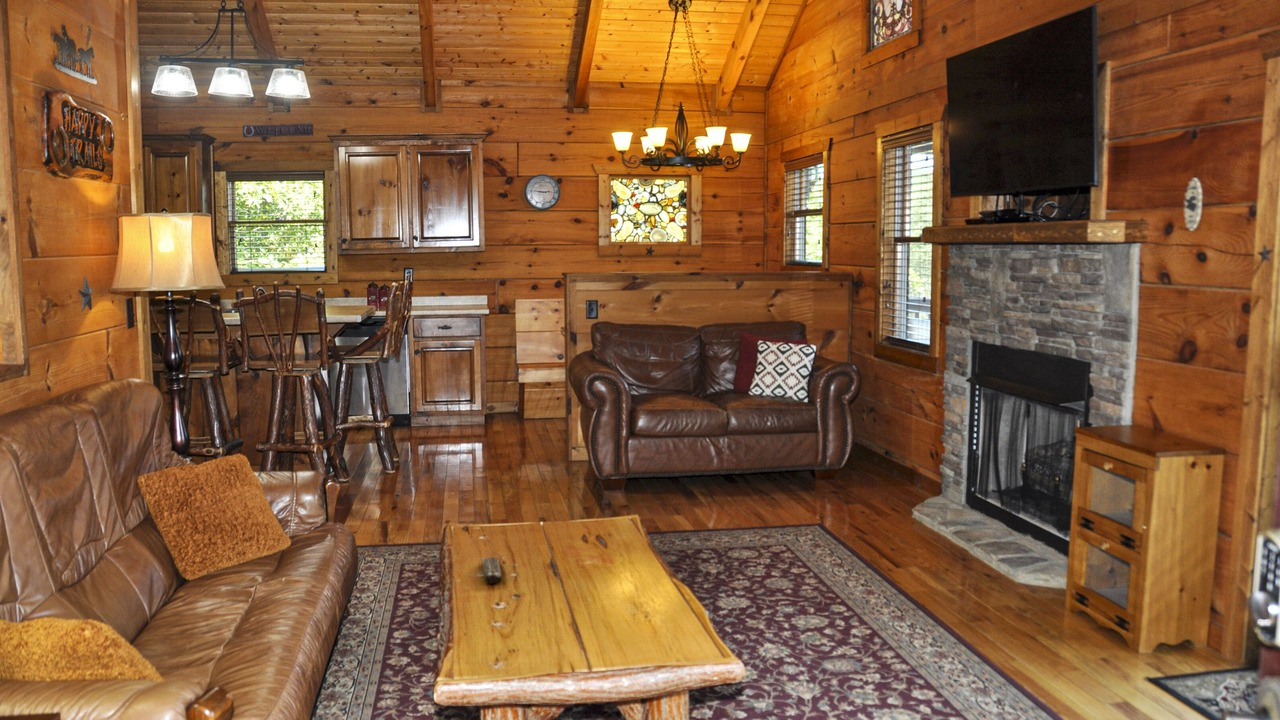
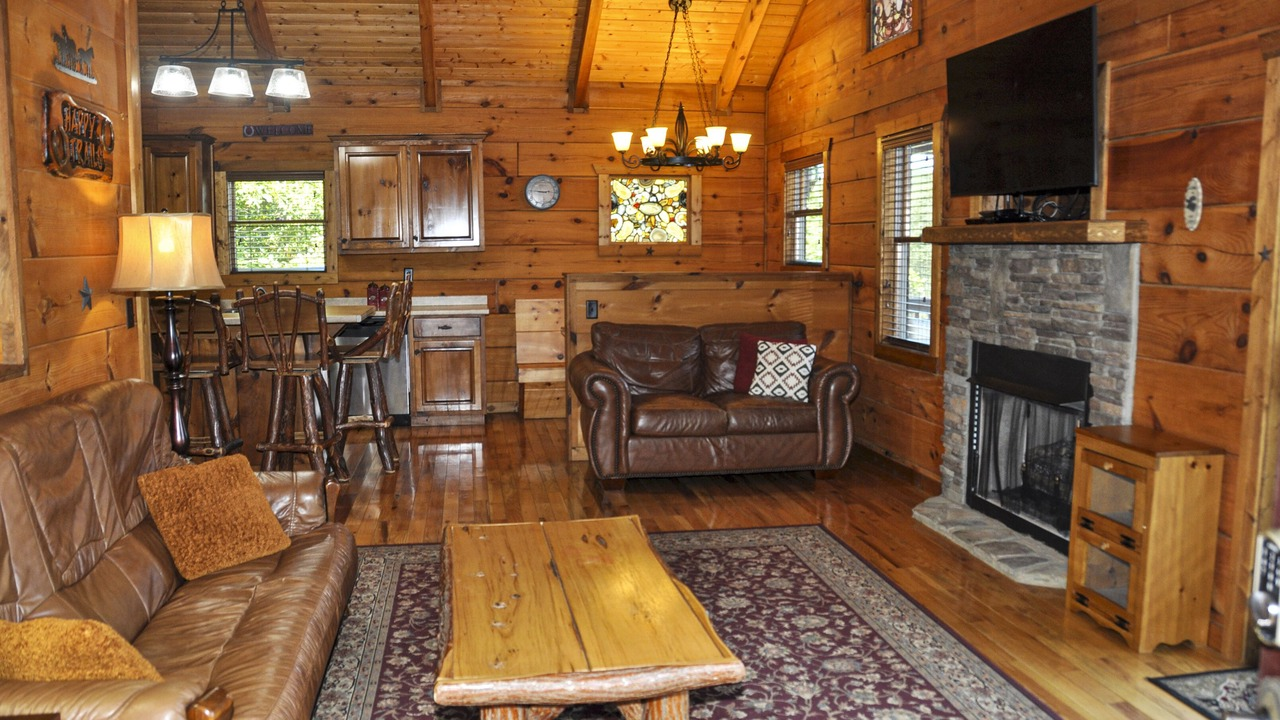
- remote control [481,556,502,585]
